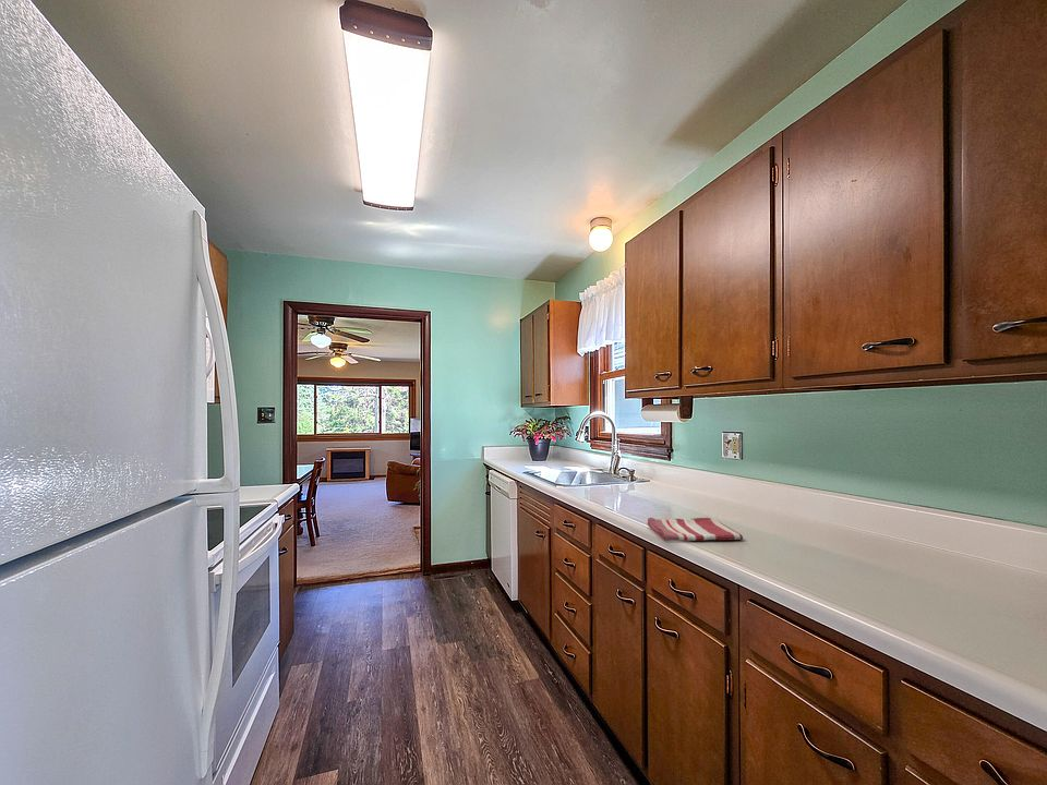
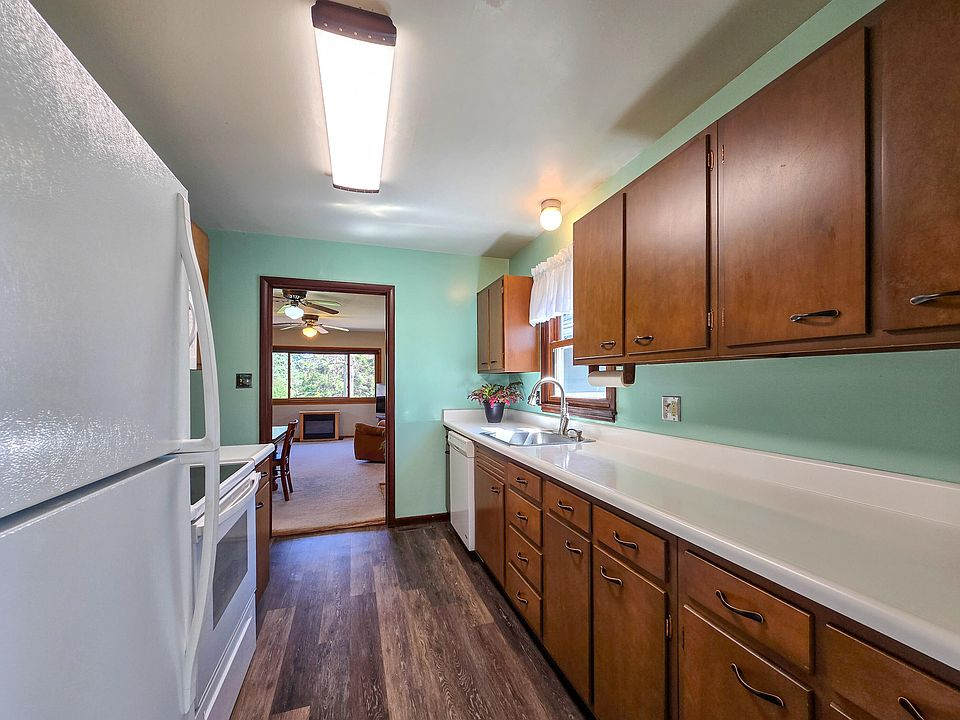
- dish towel [647,517,744,542]
